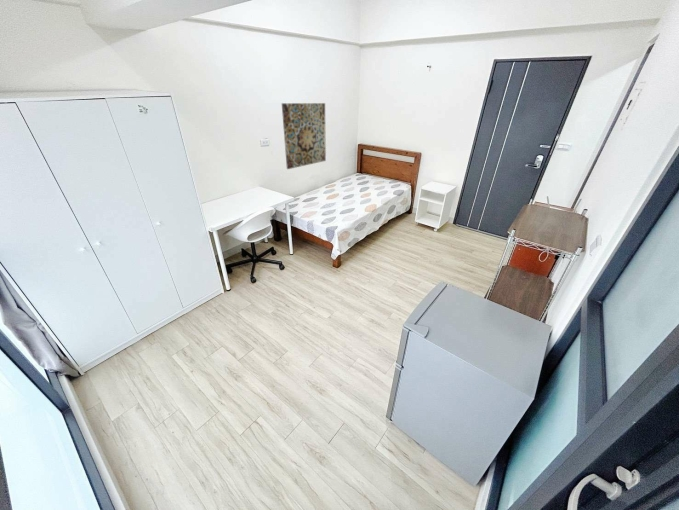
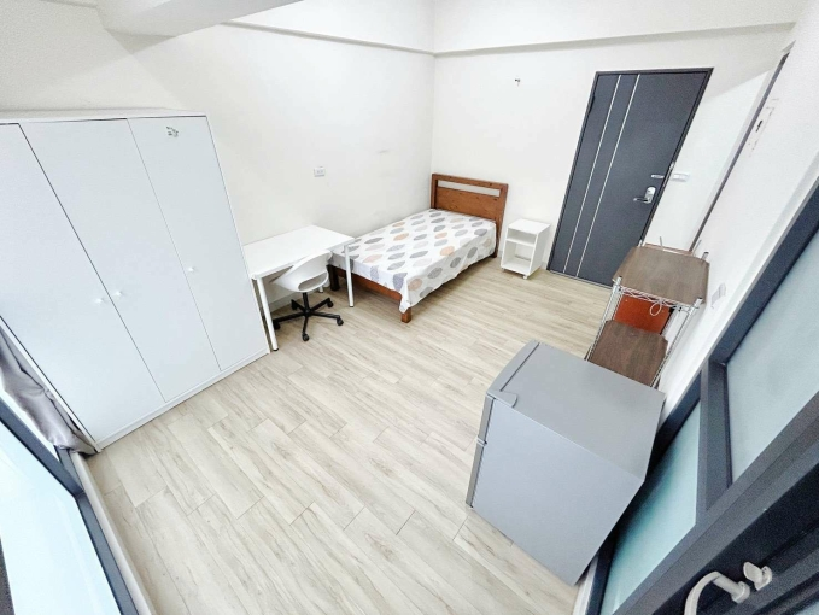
- wall art [281,102,327,170]
